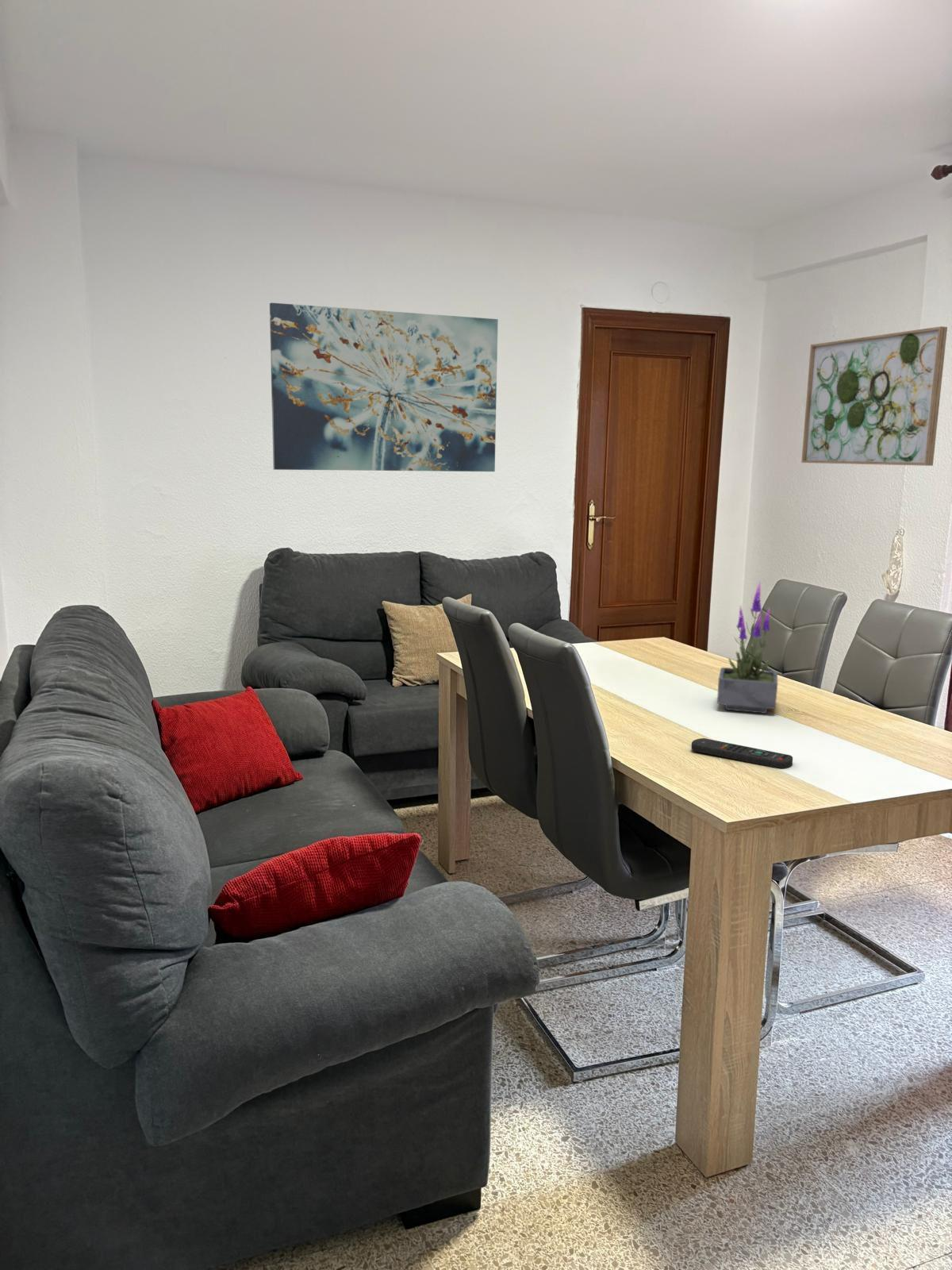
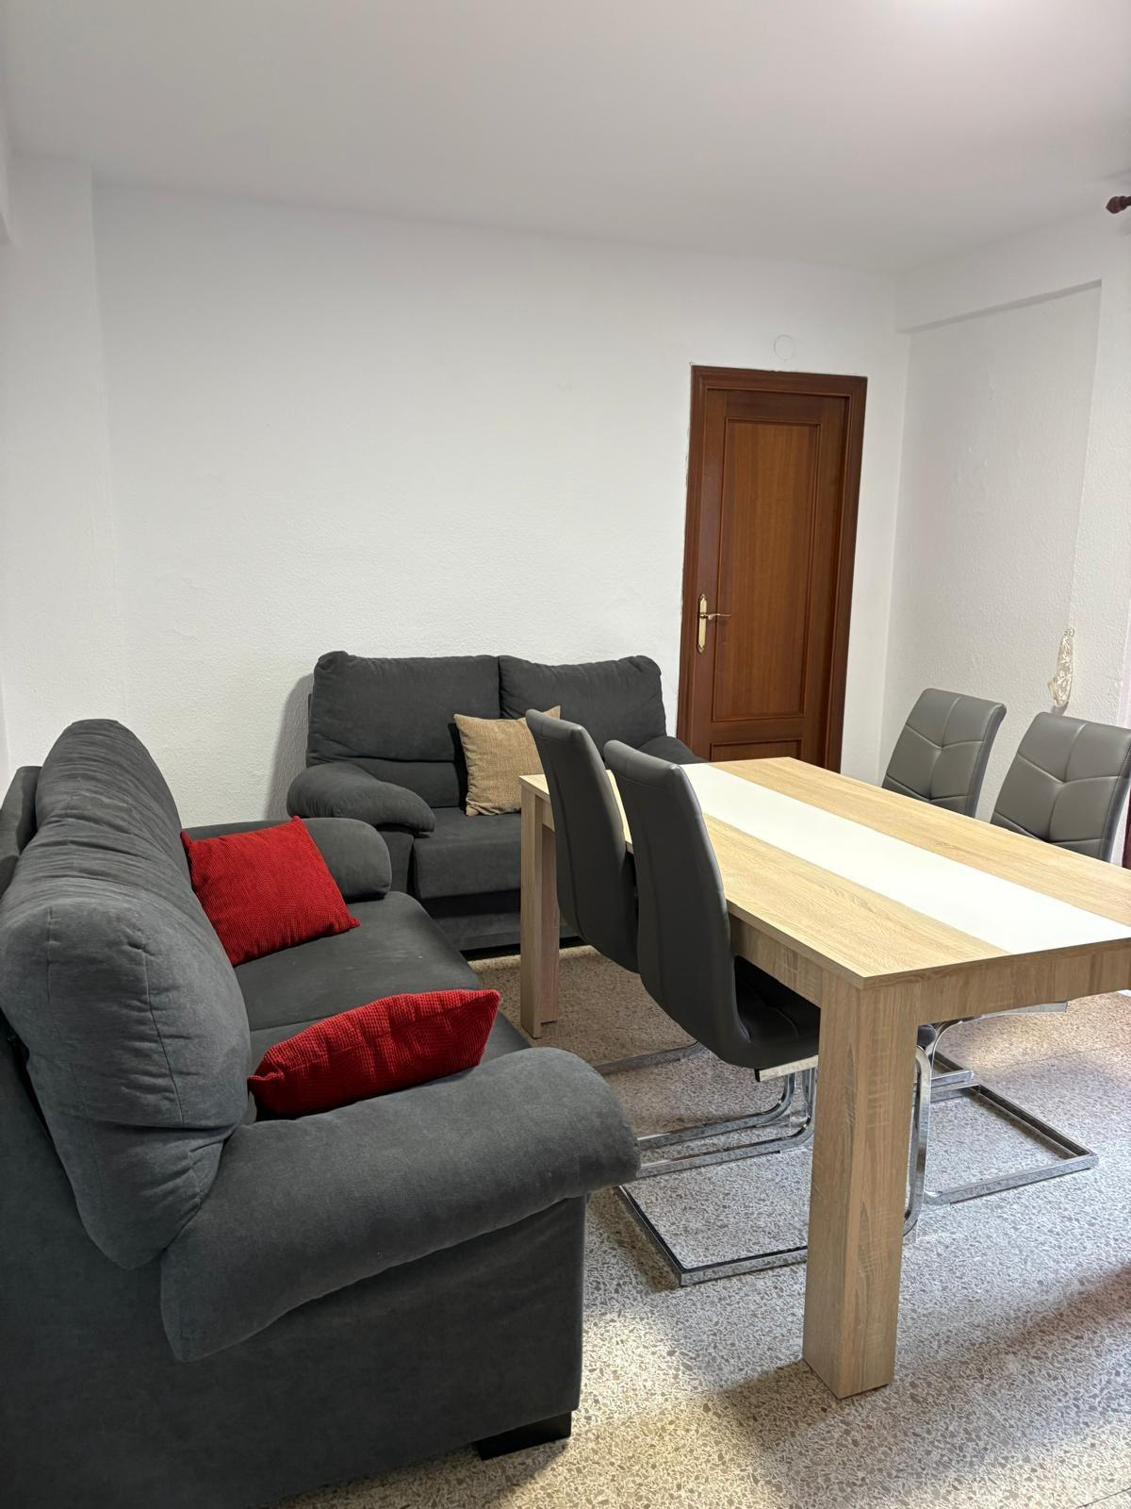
- remote control [690,737,793,769]
- wall art [800,325,948,467]
- wall art [269,302,499,472]
- potted plant [716,582,778,714]
